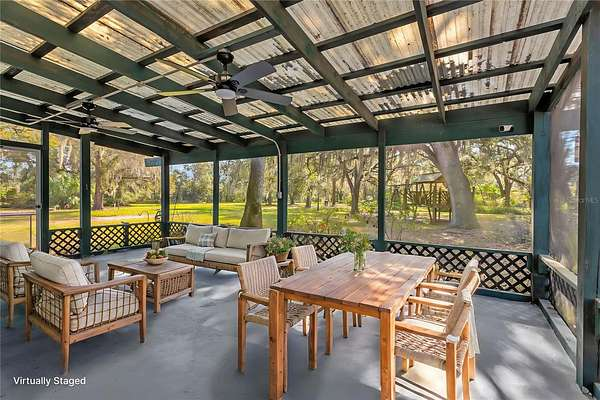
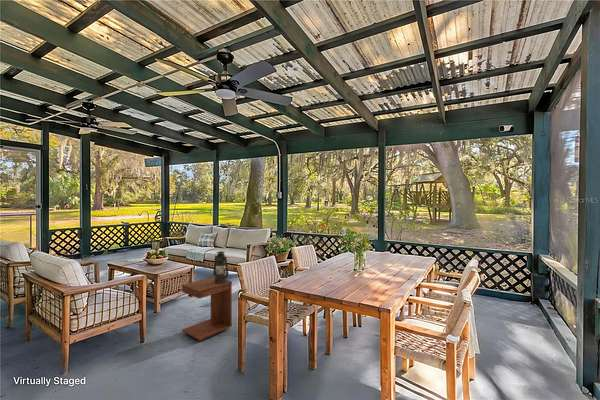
+ side table [181,276,233,342]
+ lantern [209,250,229,283]
